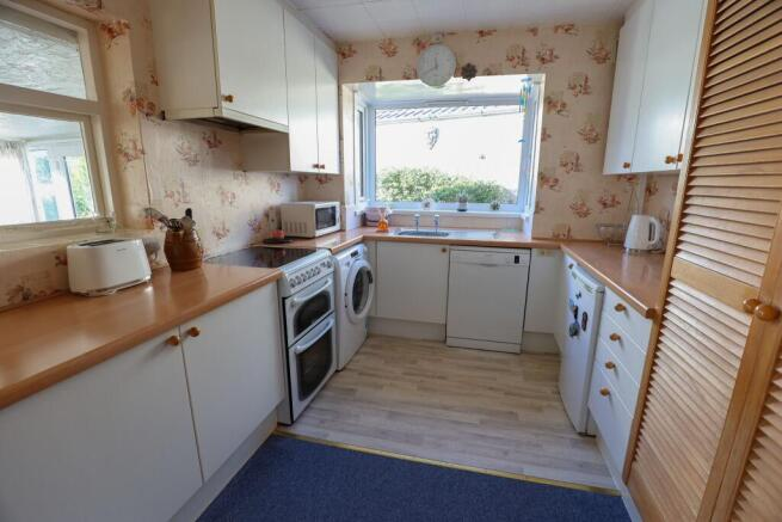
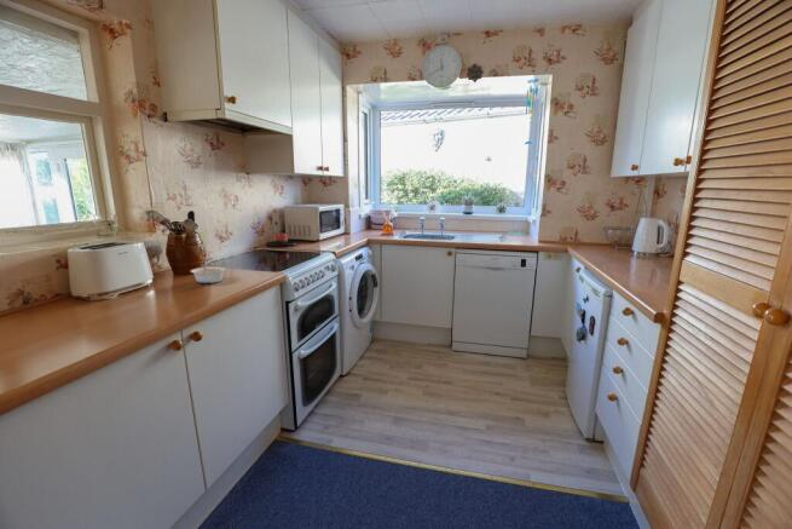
+ legume [190,263,227,284]
